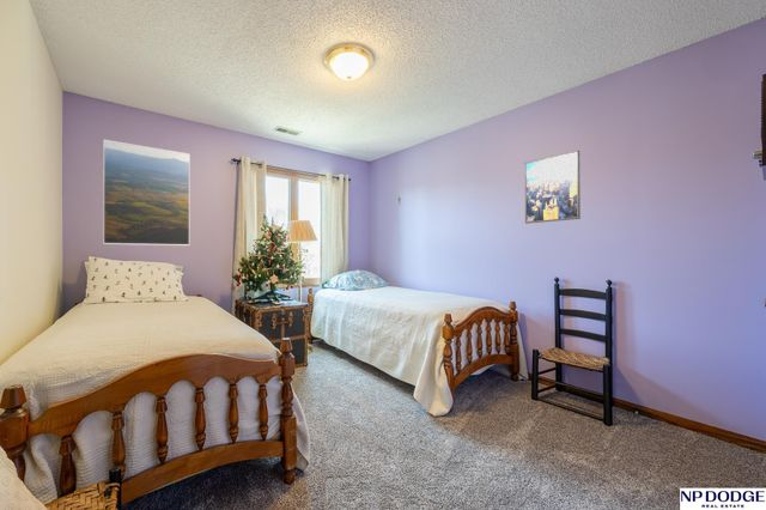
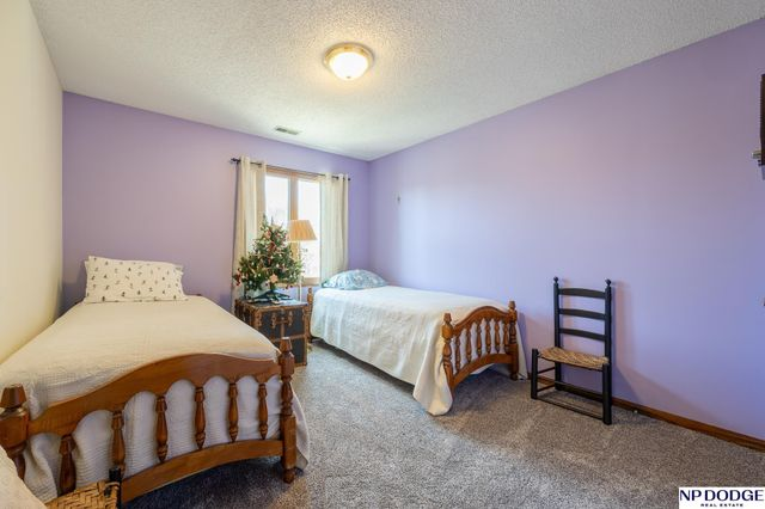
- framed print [523,150,582,225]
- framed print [102,139,190,247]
